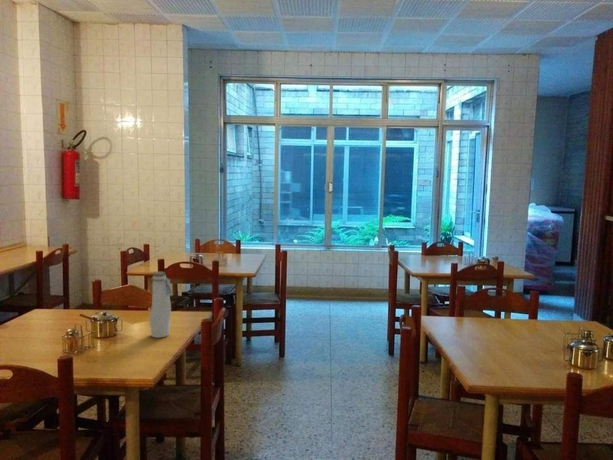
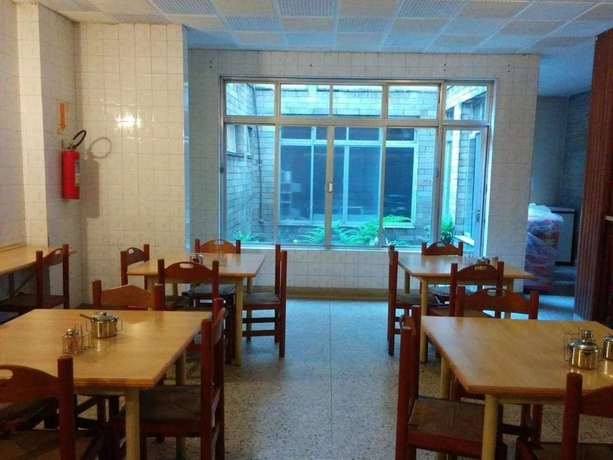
- water bottle [149,271,173,339]
